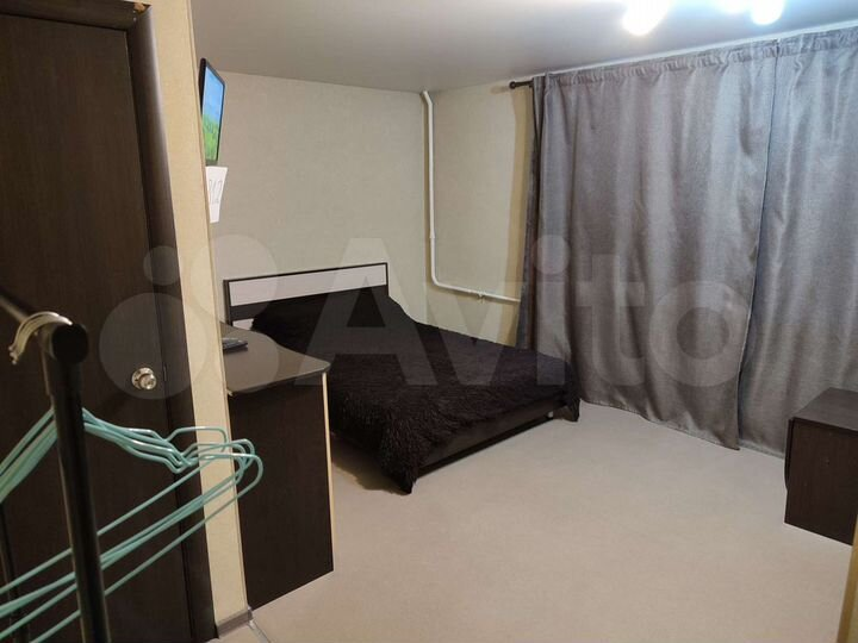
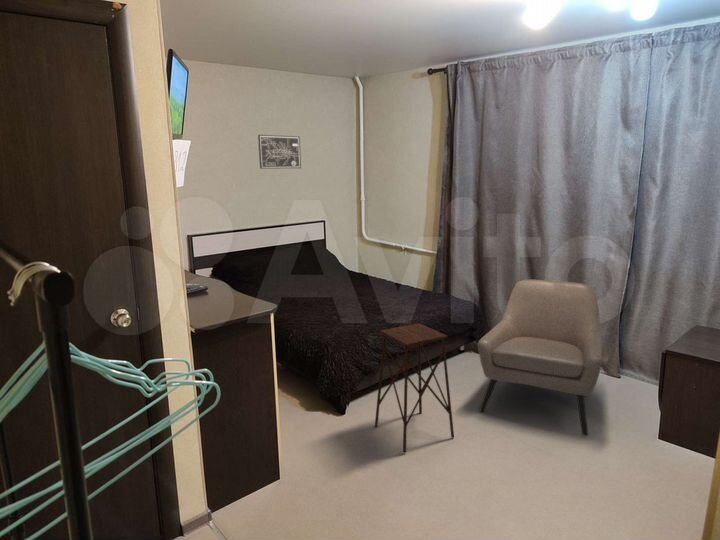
+ side table [374,322,455,454]
+ wall art [257,134,302,170]
+ armchair [477,279,603,437]
